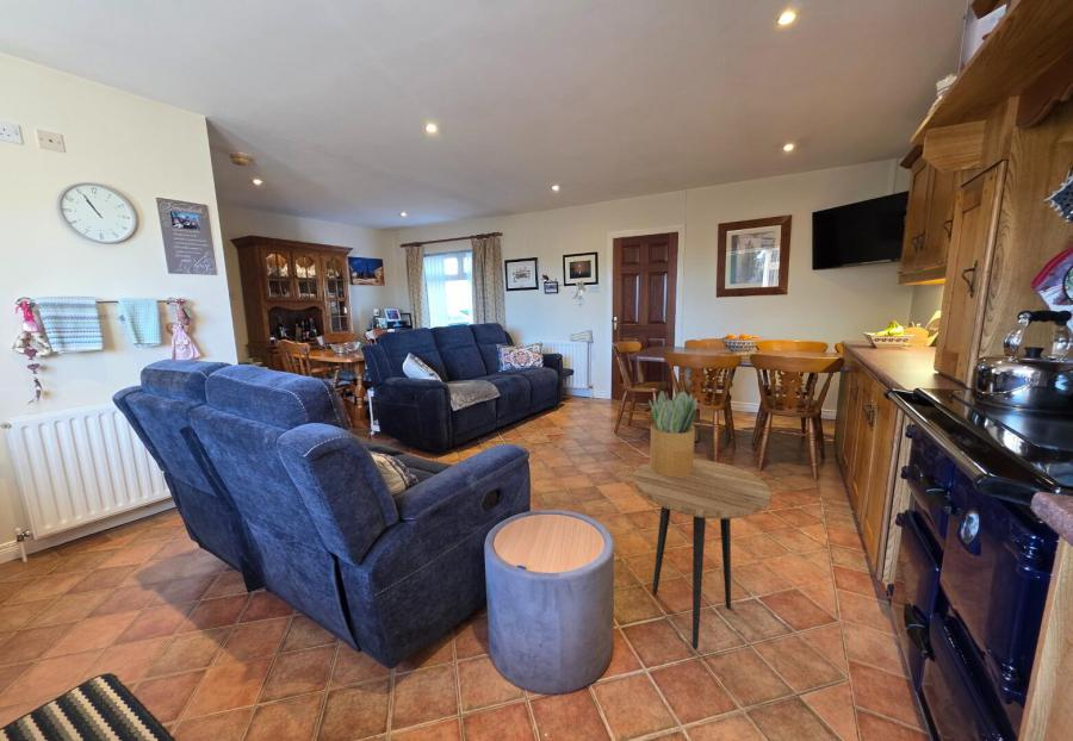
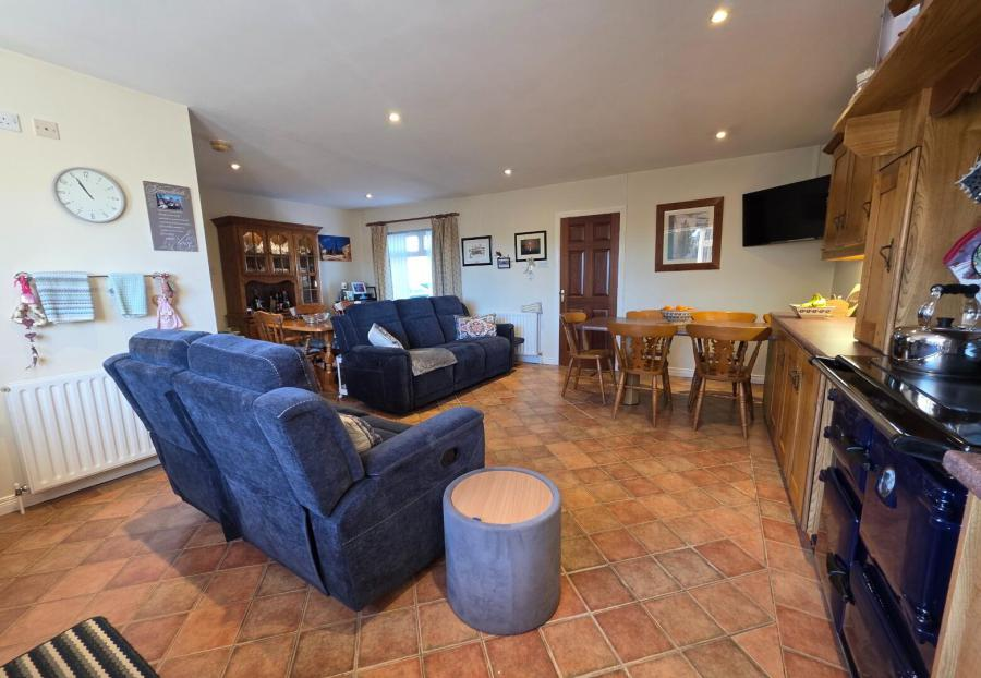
- potted plant [647,390,699,477]
- side table [632,457,773,652]
